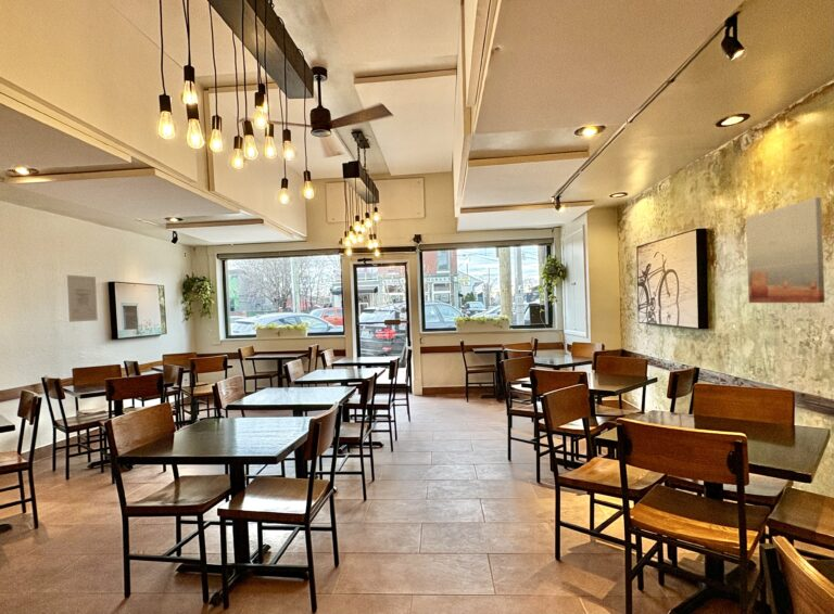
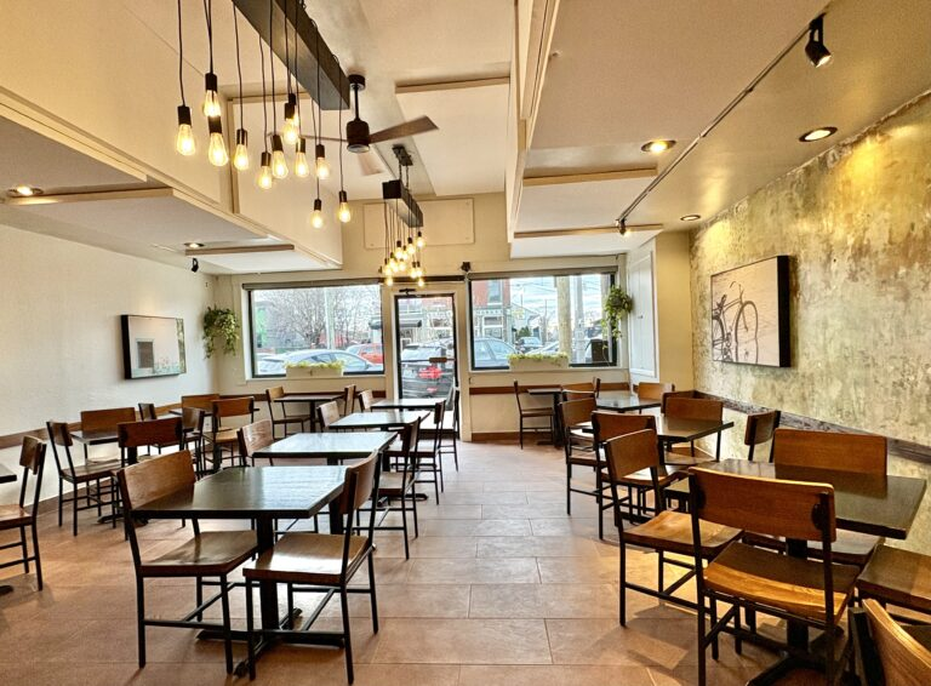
- wall art [745,196,825,304]
- wall art [66,274,99,323]
